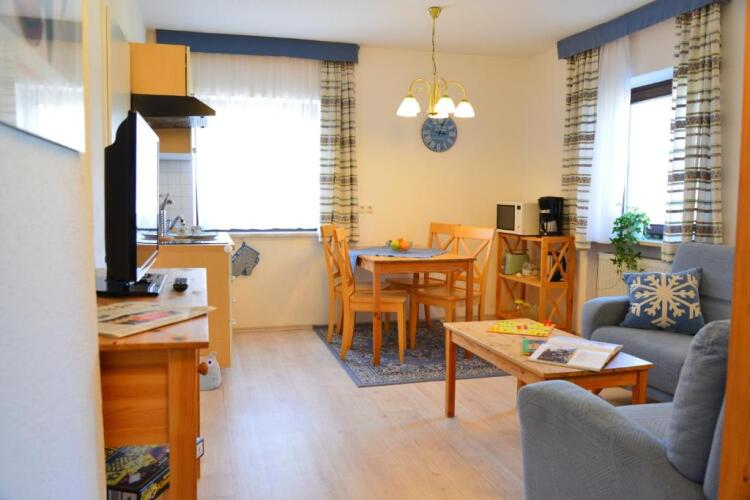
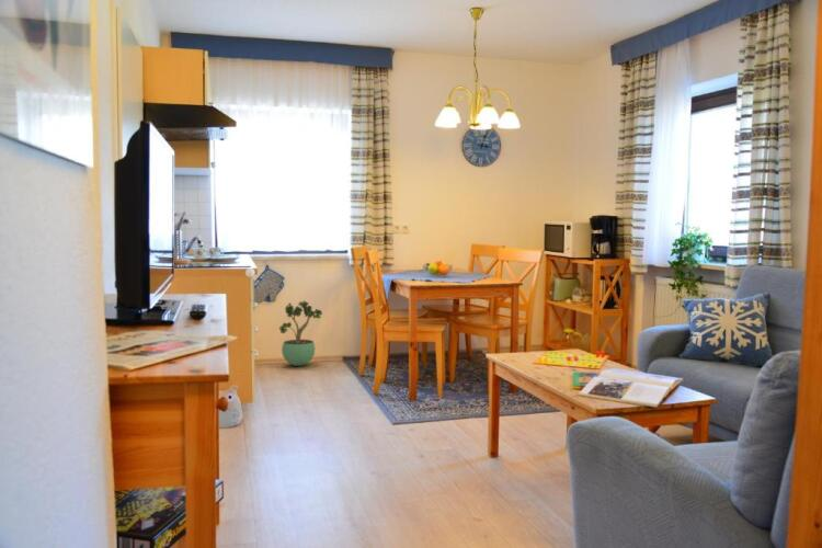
+ potted plant [278,299,323,367]
